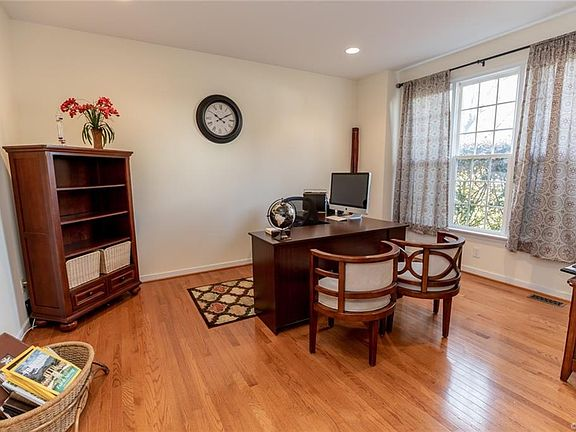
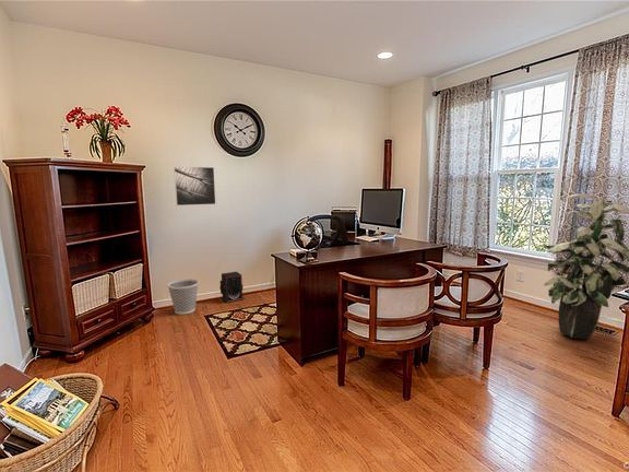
+ stereo [218,271,245,304]
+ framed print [173,165,217,206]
+ wastebasket [166,279,200,316]
+ indoor plant [542,192,629,341]
